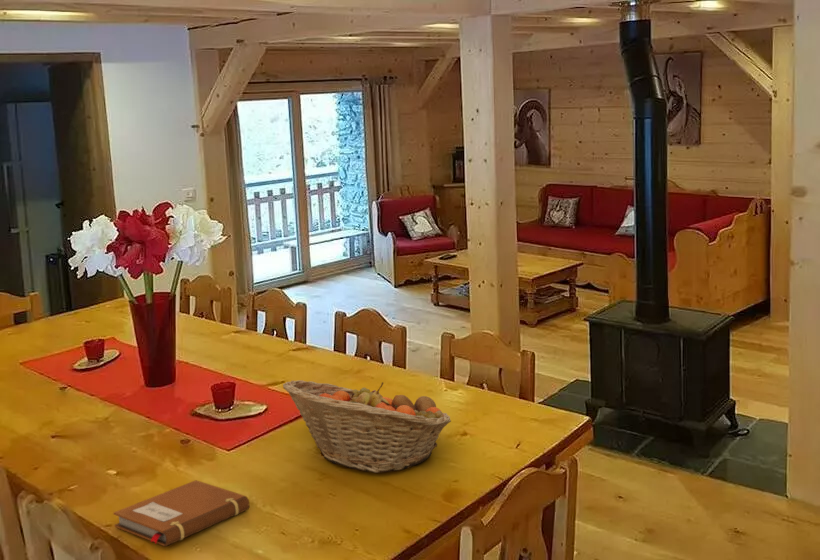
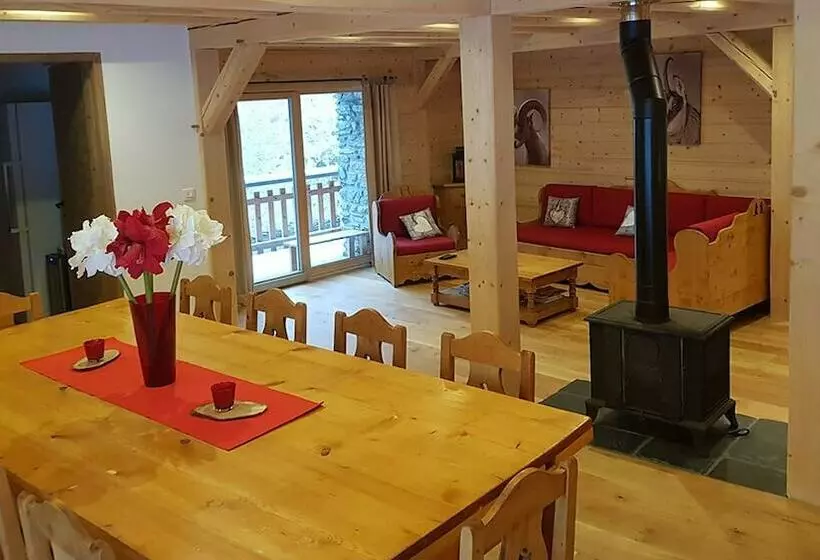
- notebook [112,479,250,547]
- fruit basket [282,379,452,474]
